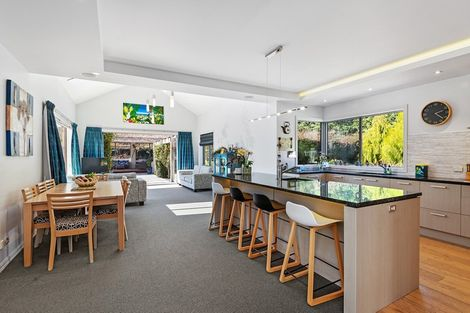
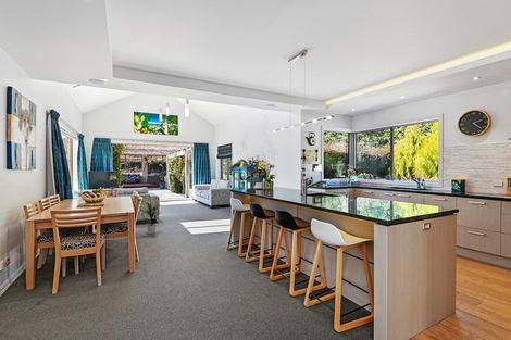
+ indoor plant [138,201,163,235]
